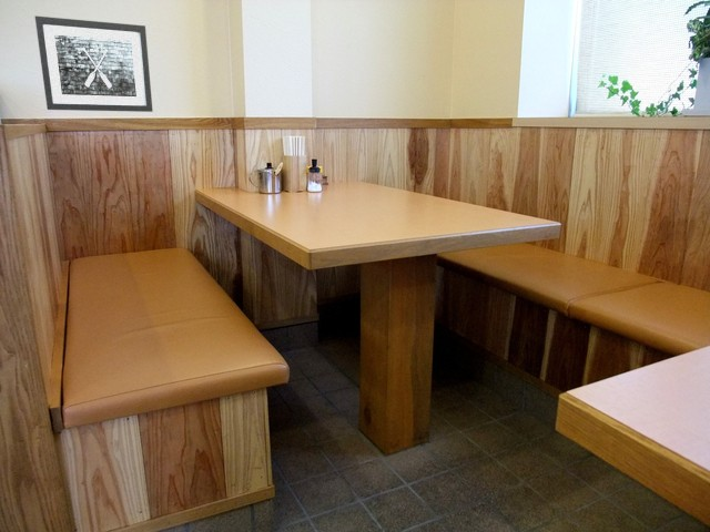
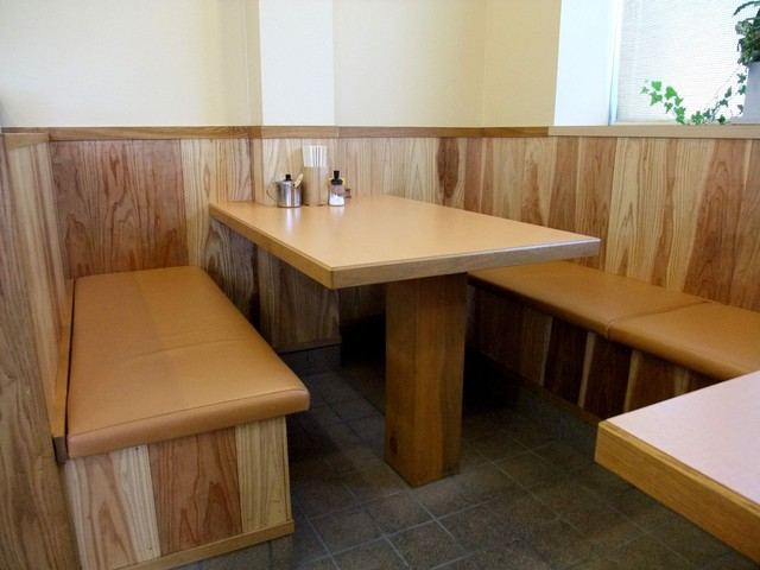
- wall art [34,14,154,113]
